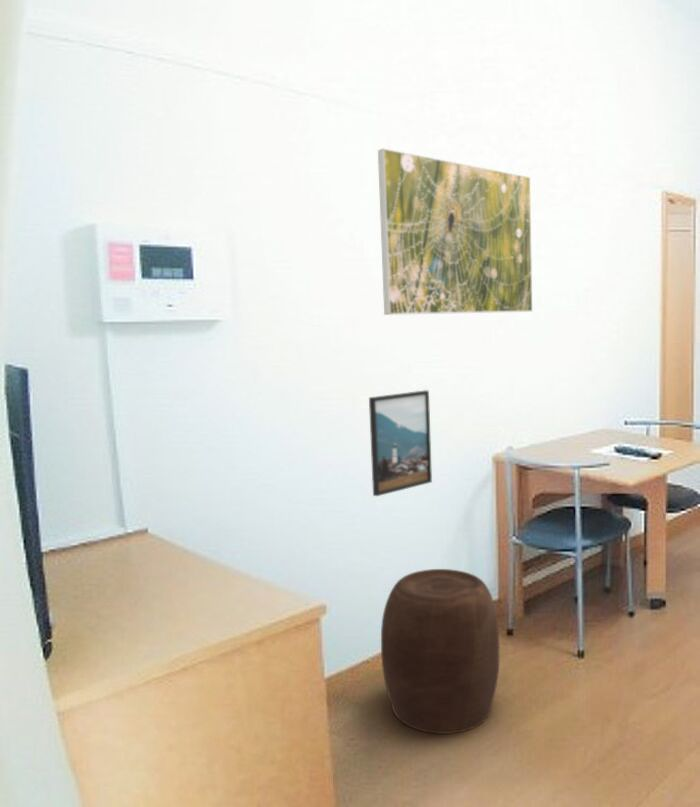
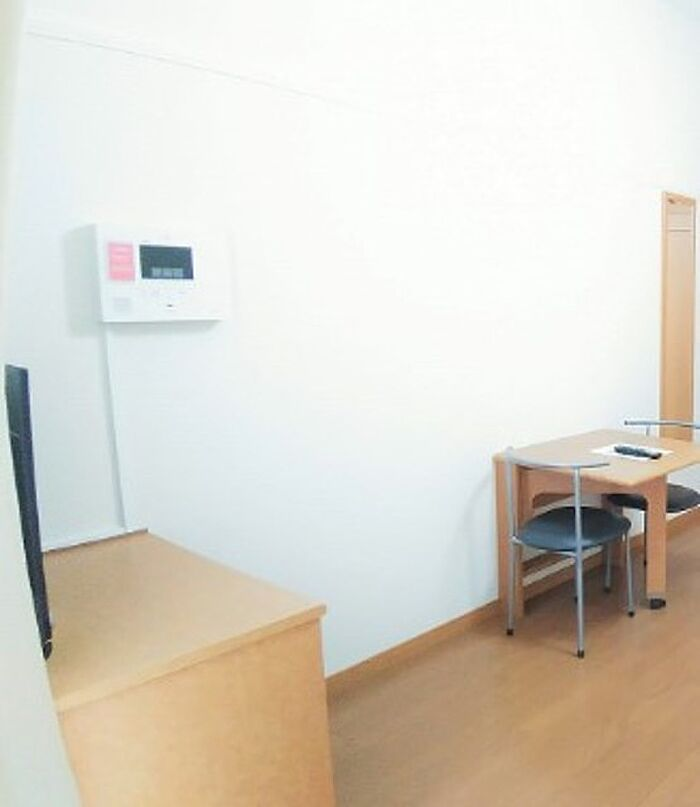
- stool [380,568,500,735]
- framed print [377,147,533,316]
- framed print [368,389,433,497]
